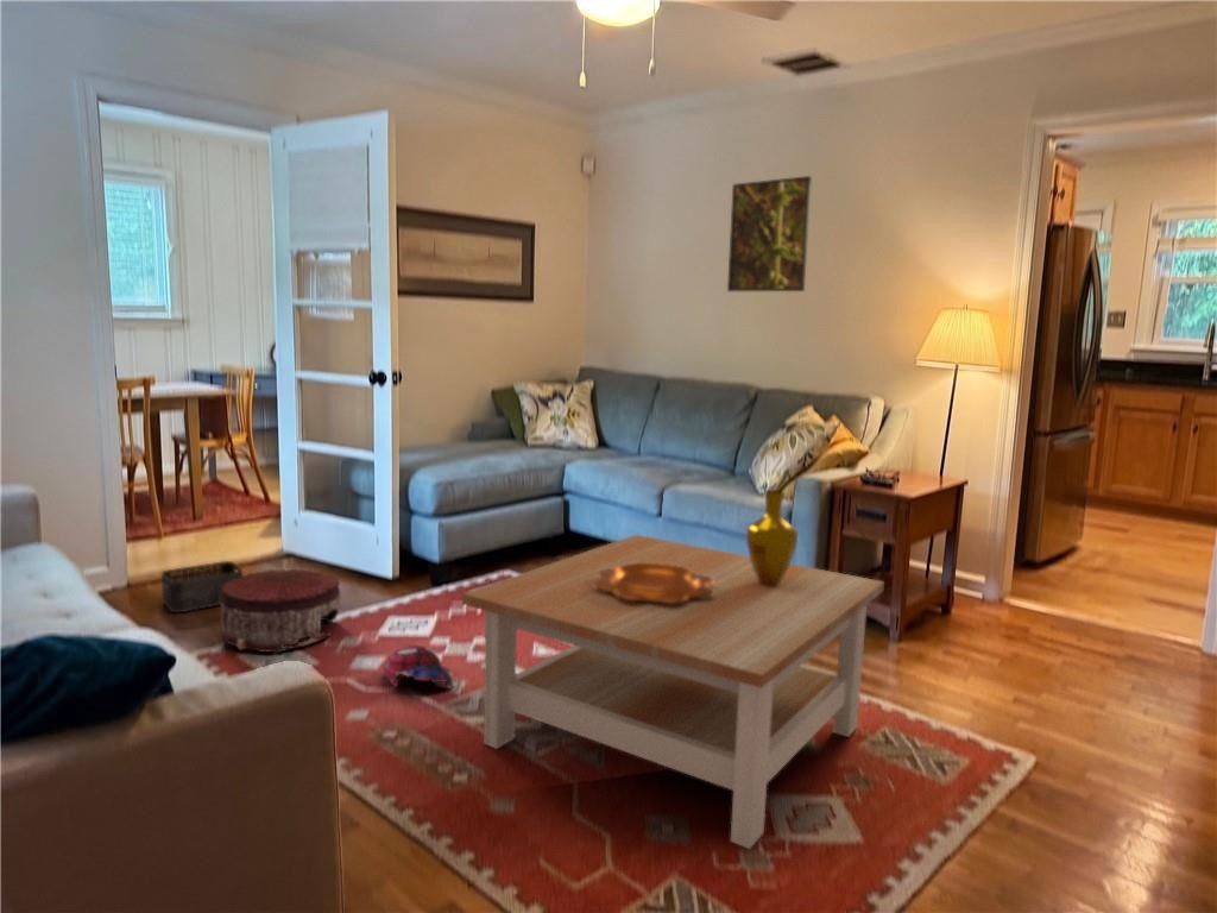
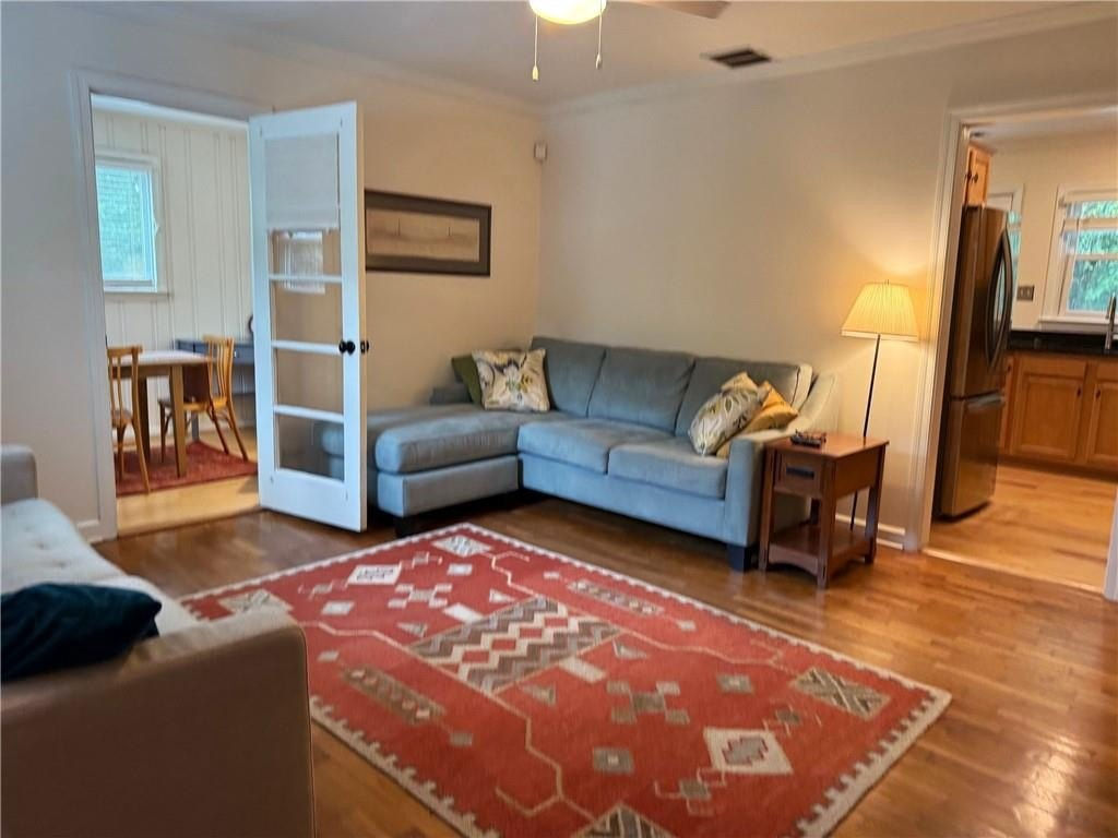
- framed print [726,175,813,292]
- coffee table [461,534,885,850]
- storage bin [160,560,244,613]
- decorative bowl [594,563,713,603]
- vase [745,489,799,586]
- pouf [217,567,342,656]
- plush toy [382,643,454,690]
